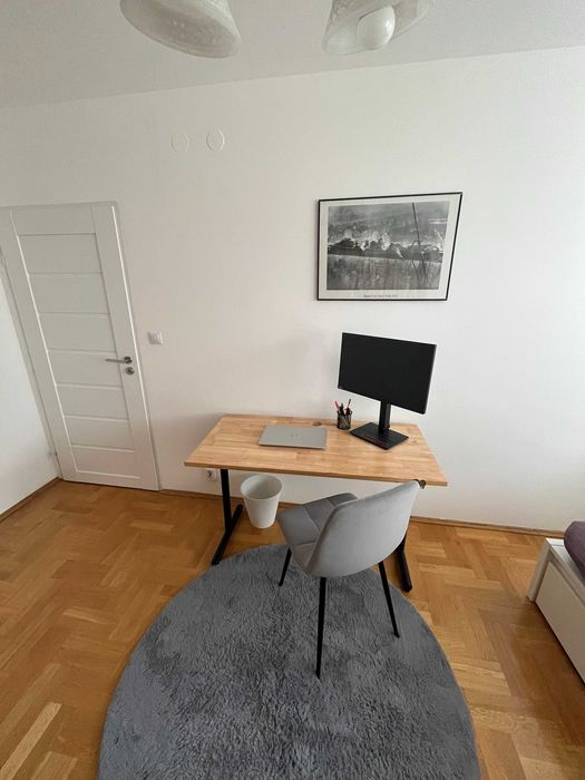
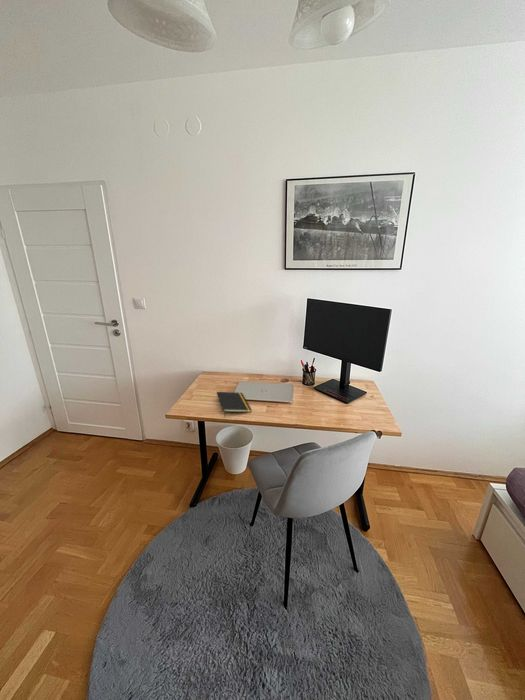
+ notepad [216,391,252,418]
